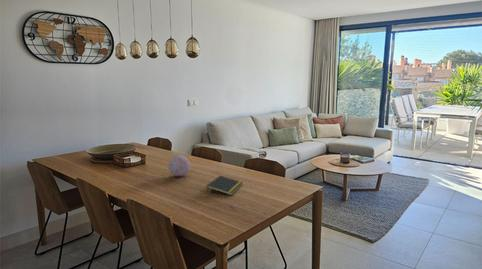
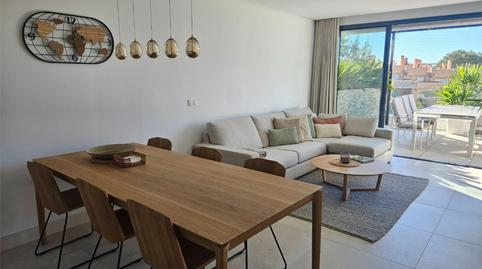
- notepad [205,174,244,196]
- decorative orb [168,154,191,177]
